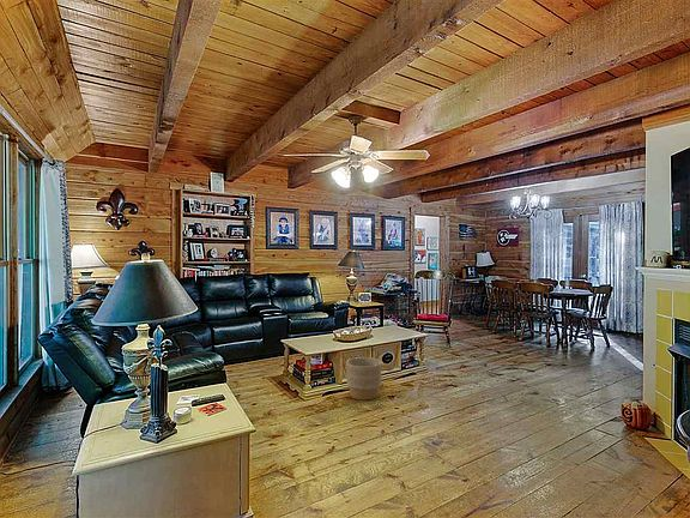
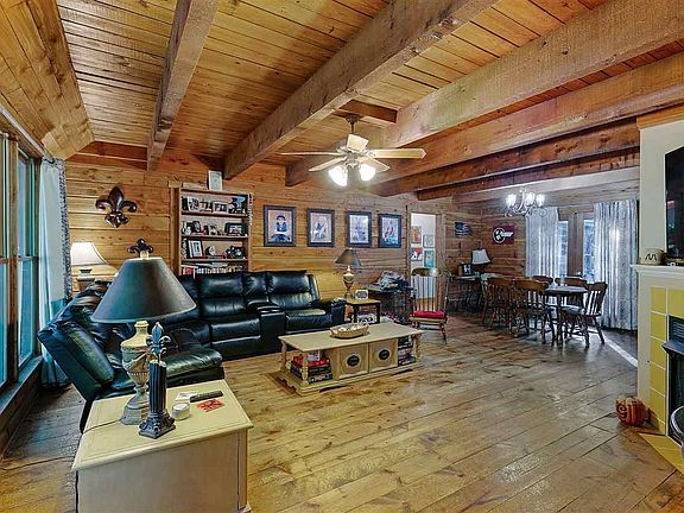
- planter [345,356,382,402]
